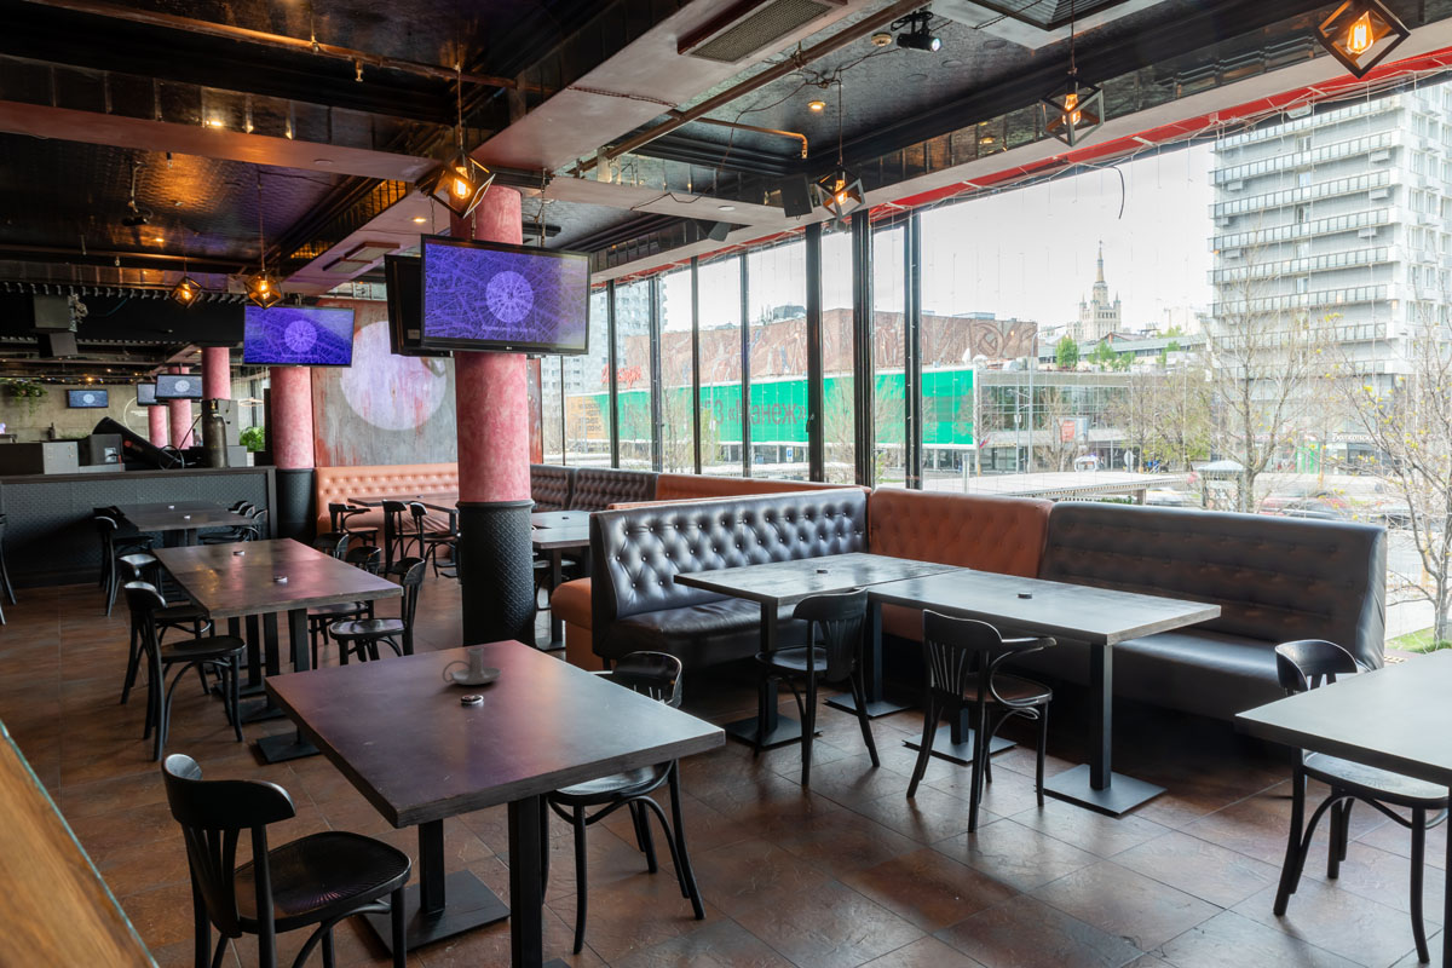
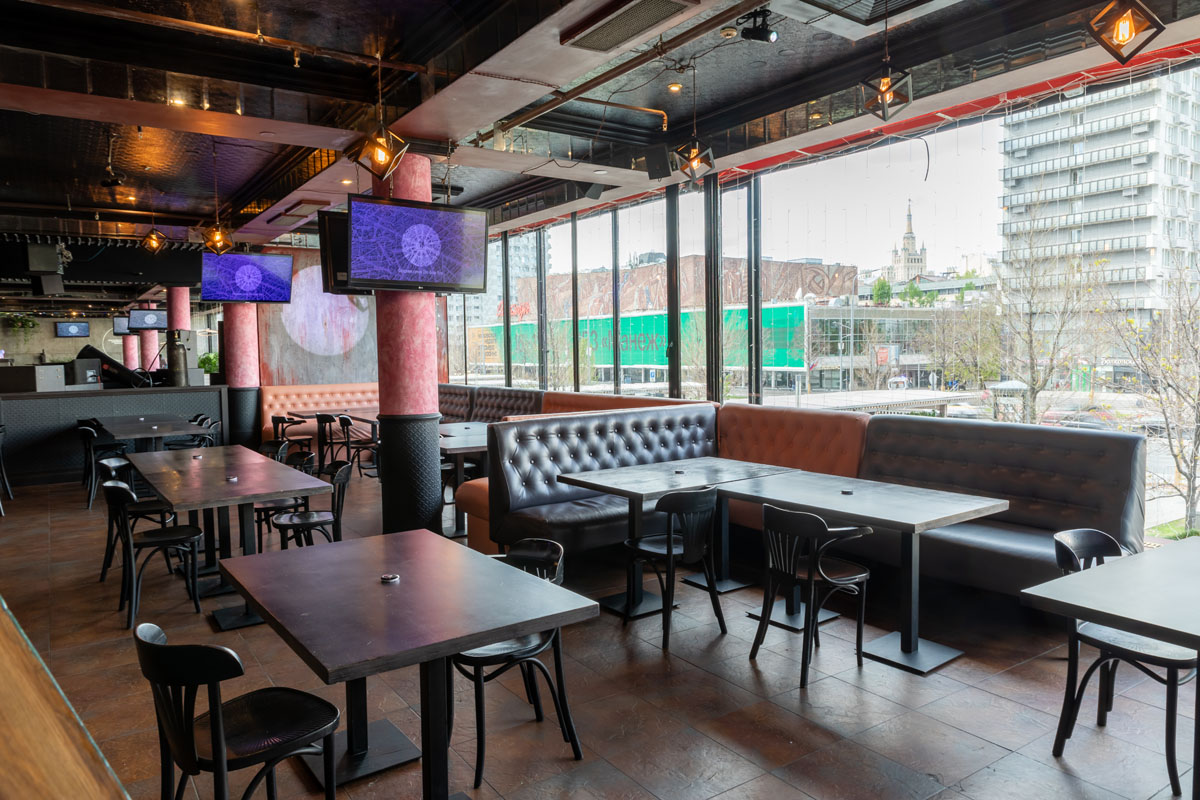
- candle holder [442,647,502,686]
